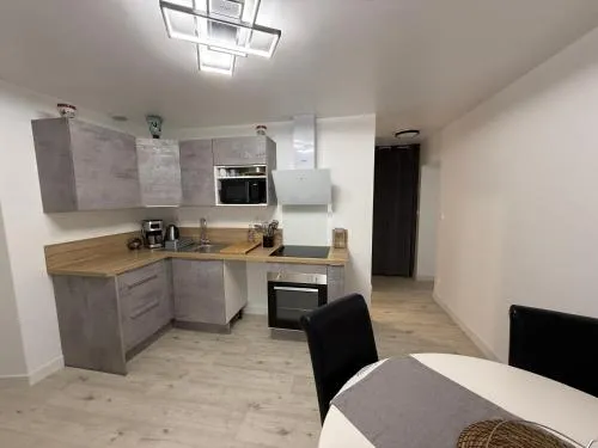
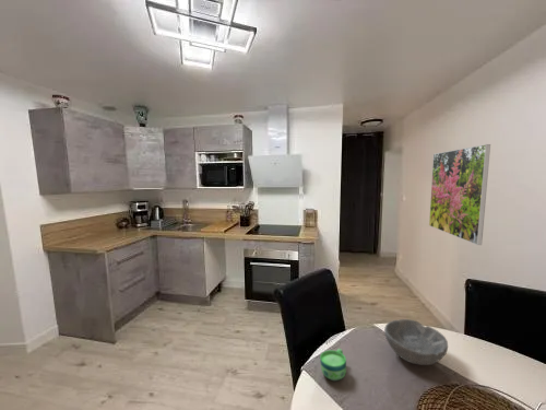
+ bowl [383,318,449,366]
+ cup [319,348,347,382]
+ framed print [428,143,491,246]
